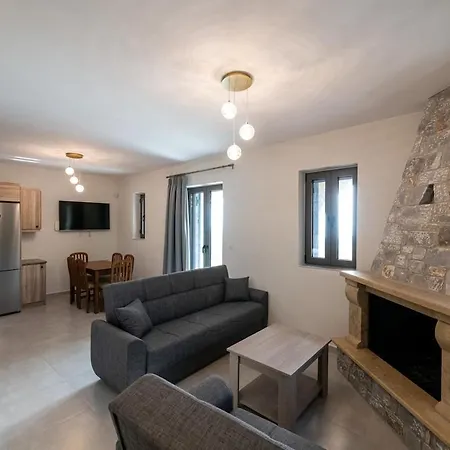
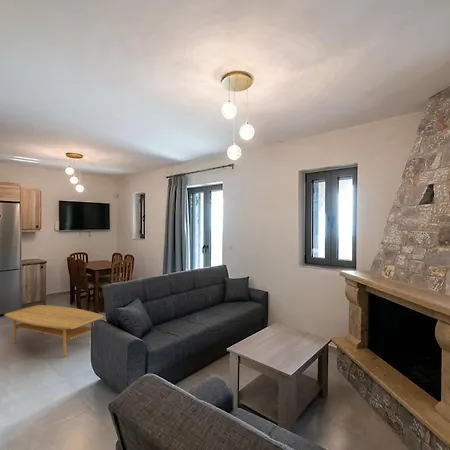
+ coffee table [3,304,104,358]
